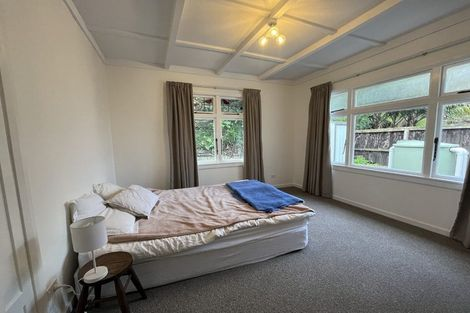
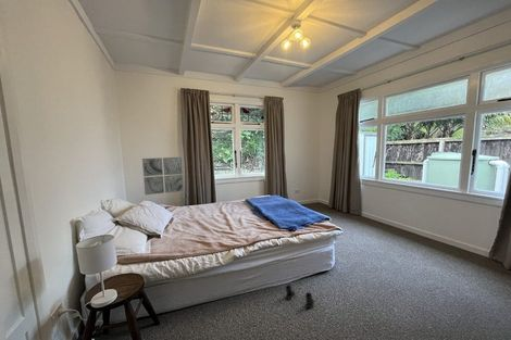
+ boots [284,284,315,311]
+ wall art [141,156,185,196]
